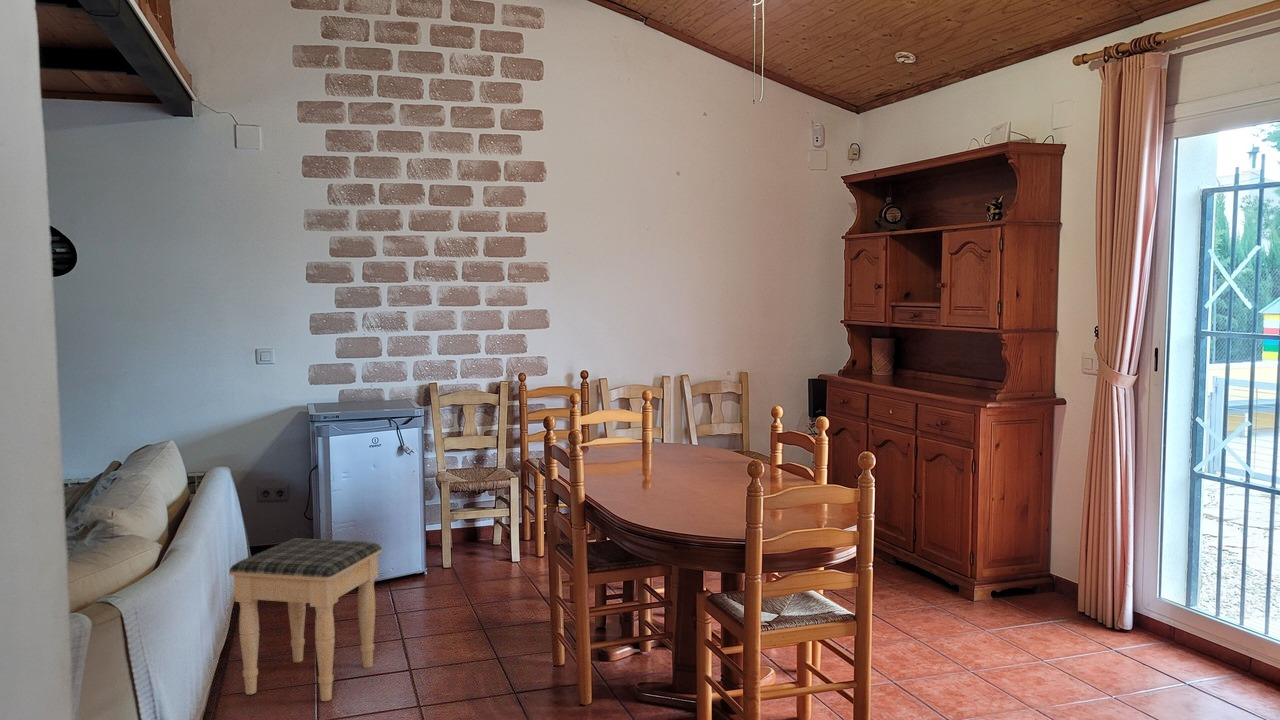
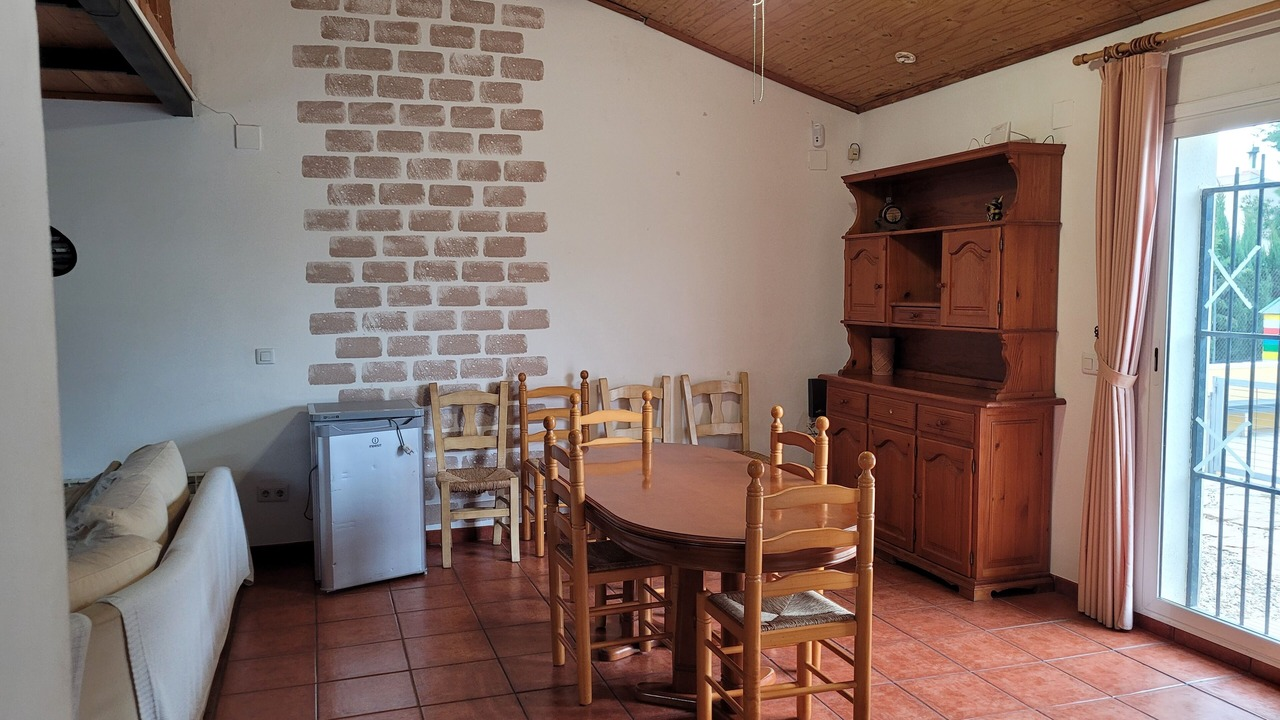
- footstool [228,537,383,702]
